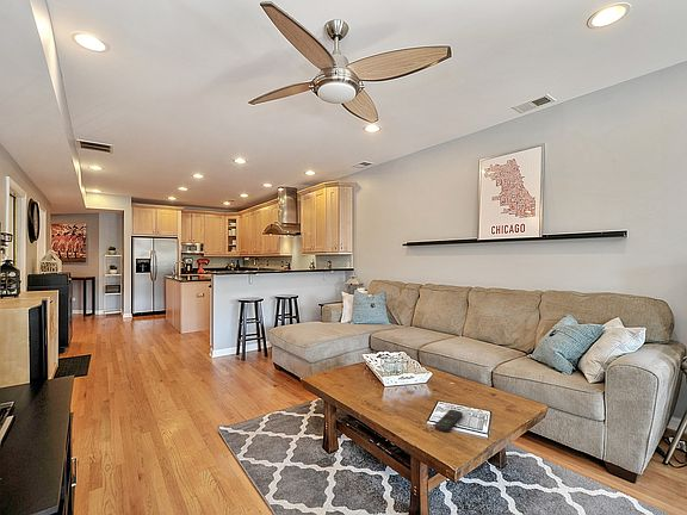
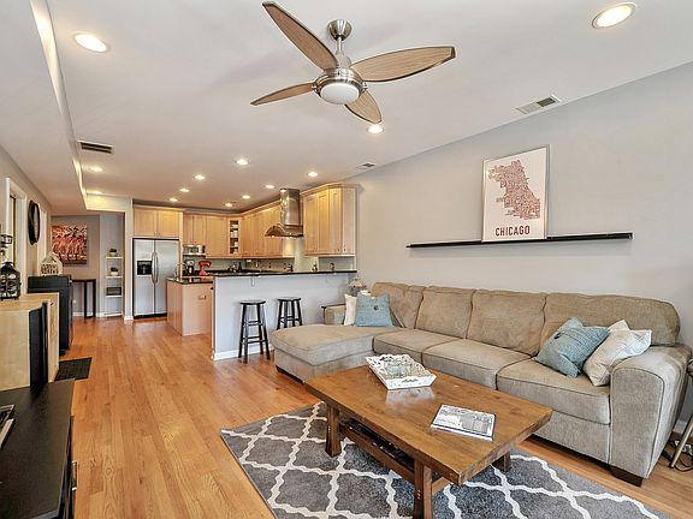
- remote control [433,409,464,433]
